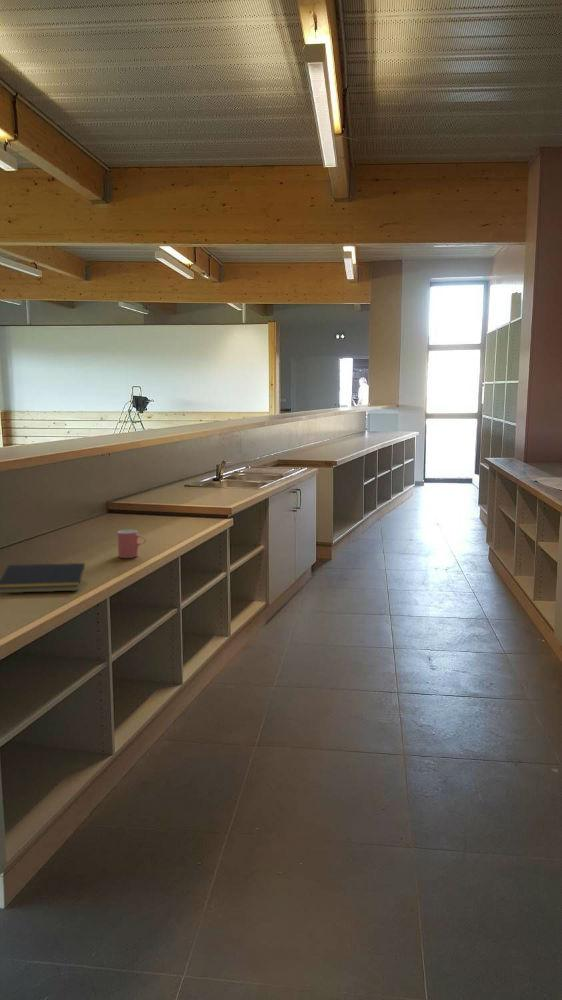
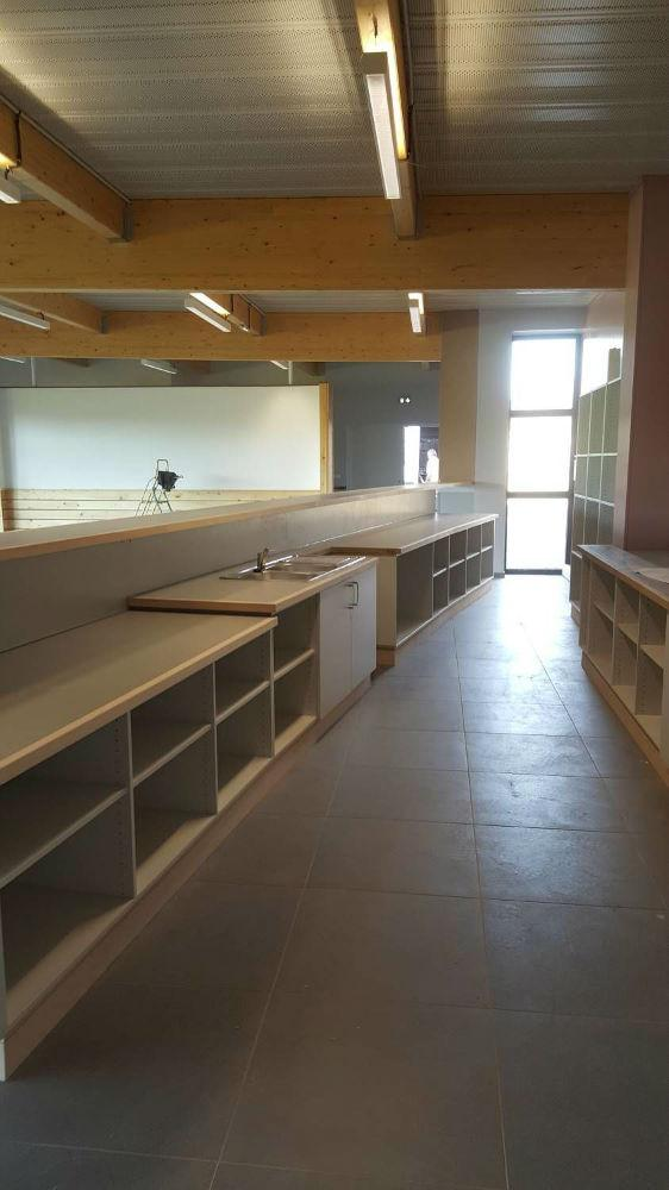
- notepad [0,562,86,594]
- cup [117,529,147,559]
